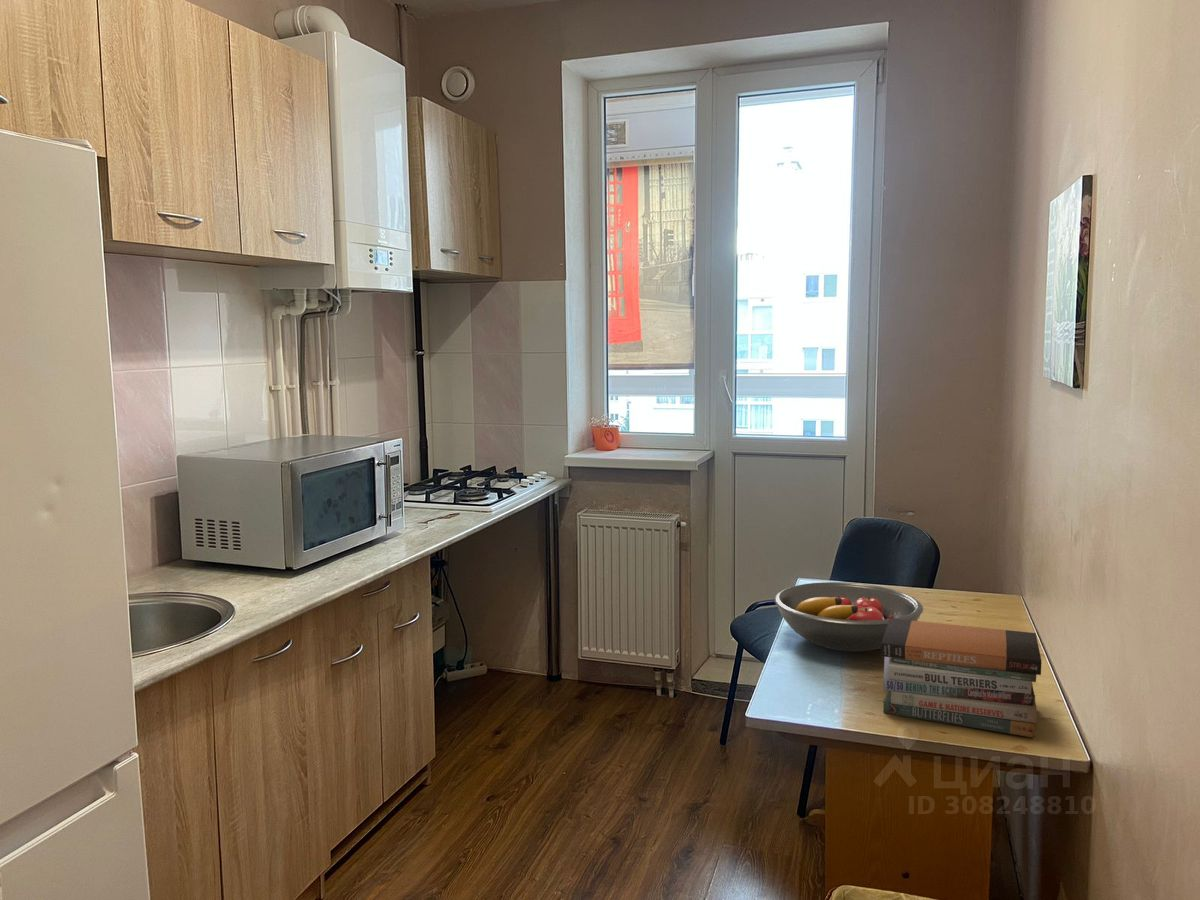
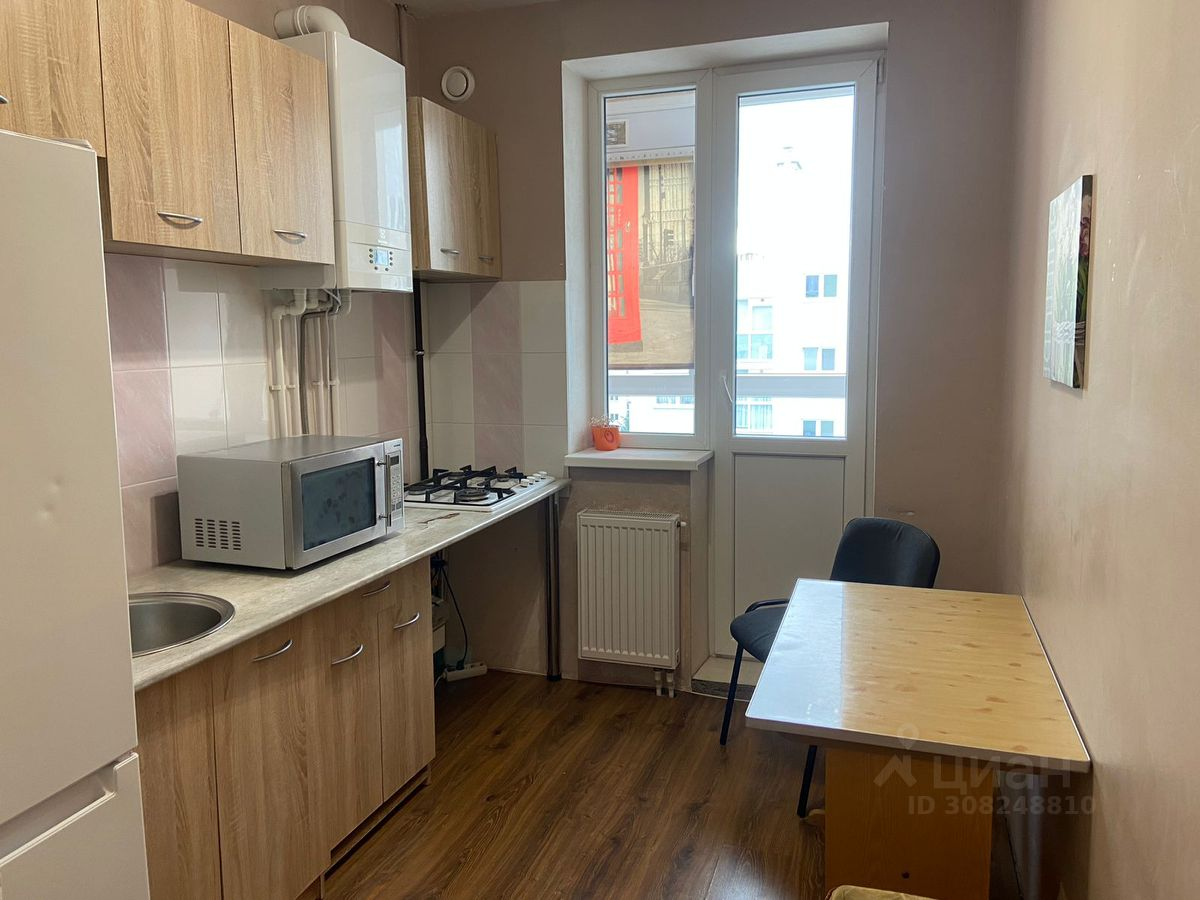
- book stack [880,618,1042,738]
- fruit bowl [773,581,924,652]
